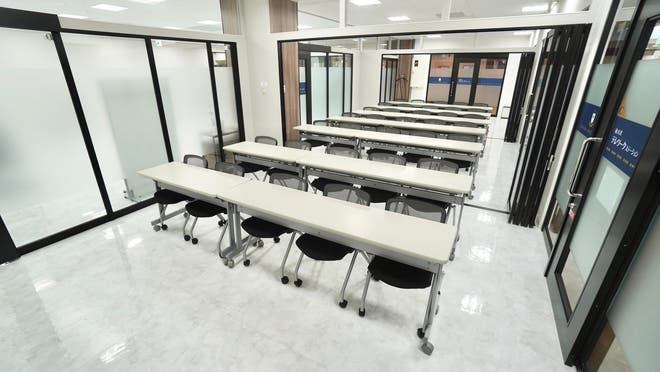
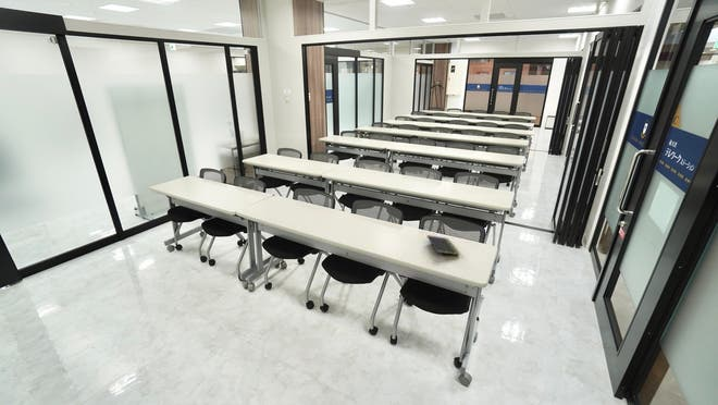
+ notepad [426,234,460,256]
